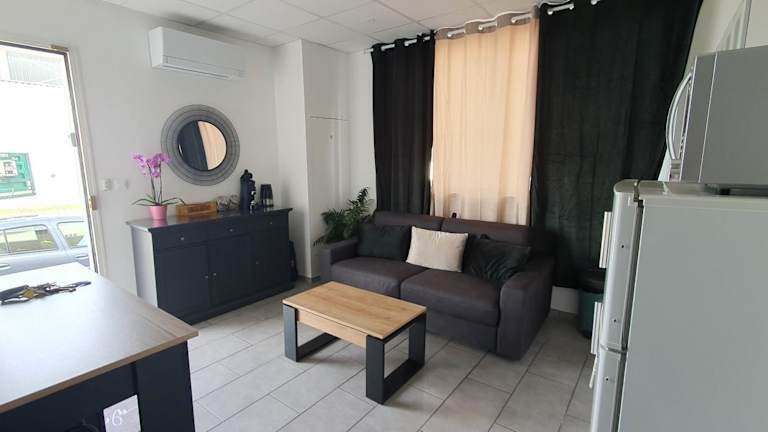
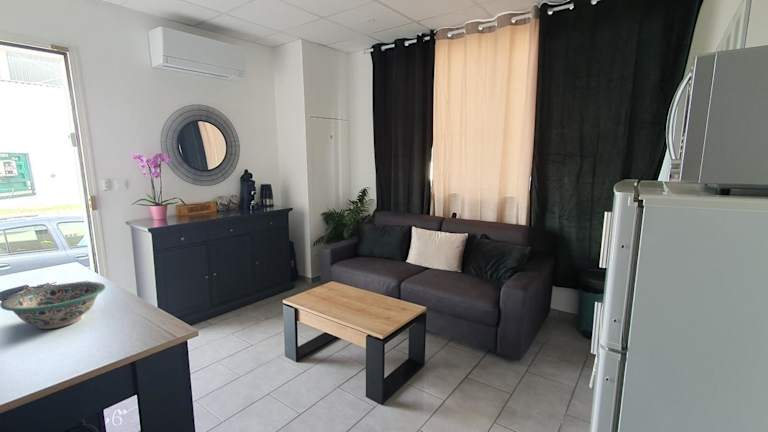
+ decorative bowl [0,281,106,330]
